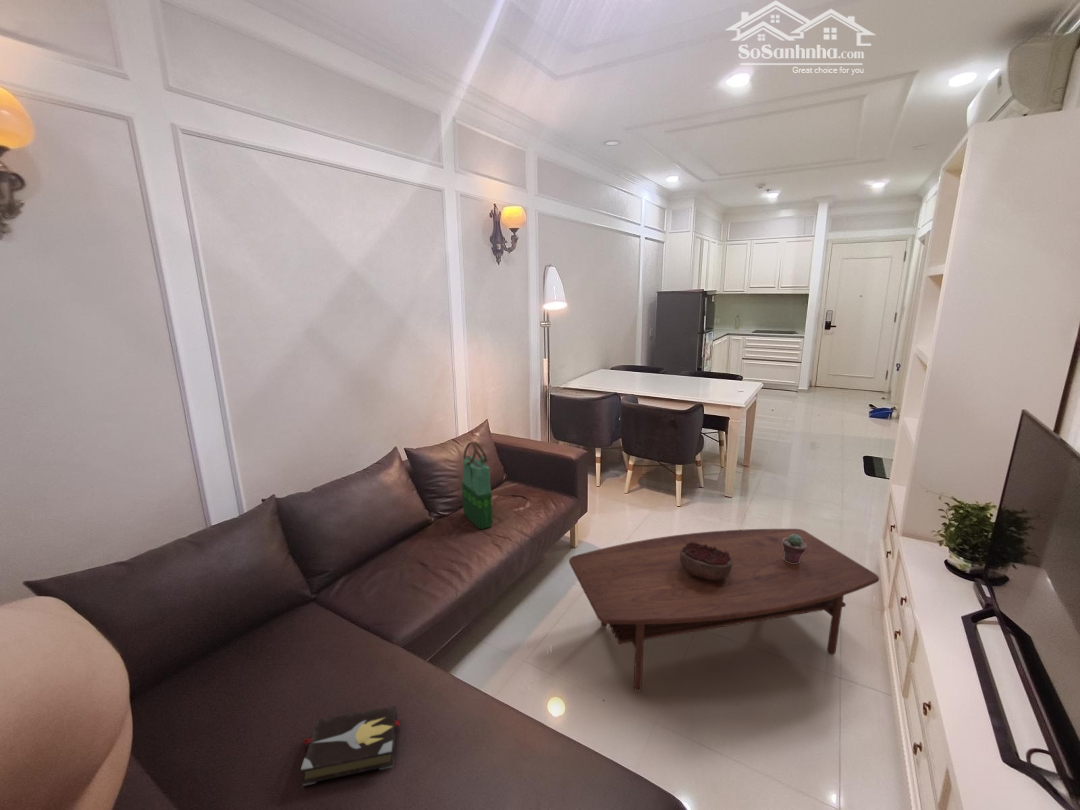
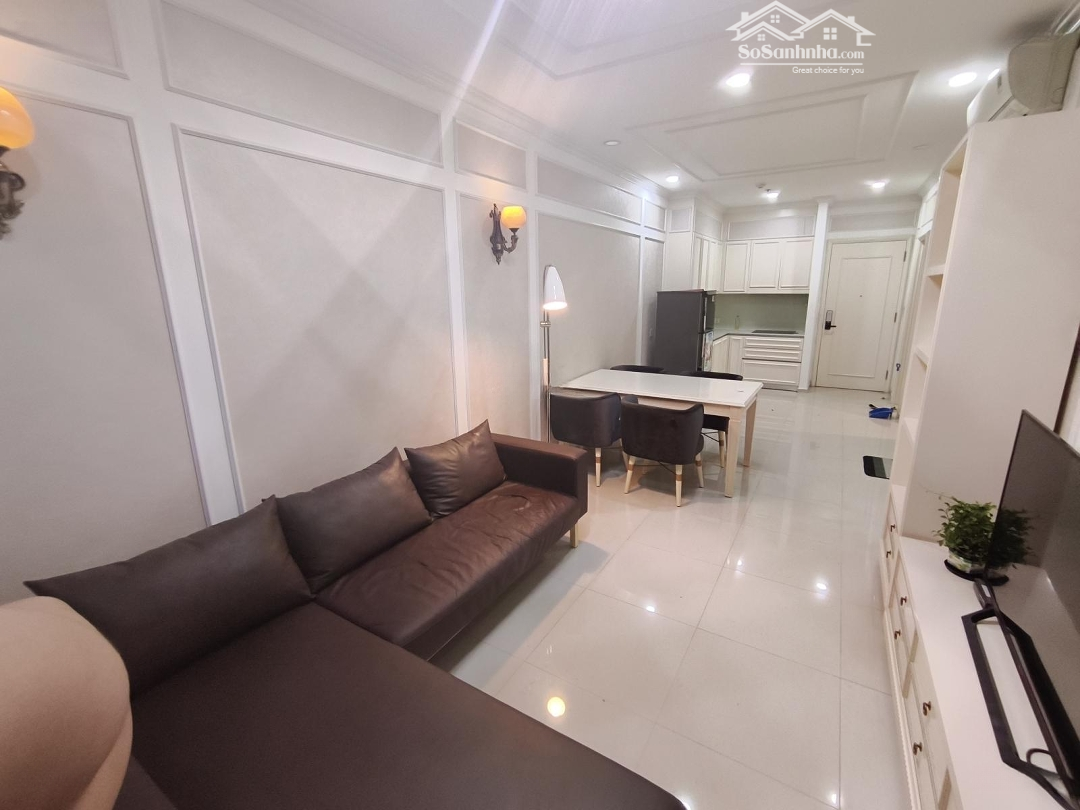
- tote bag [461,441,494,530]
- hardback book [300,705,401,787]
- coffee table [568,528,880,693]
- potted succulent [782,534,807,564]
- decorative bowl [680,542,733,580]
